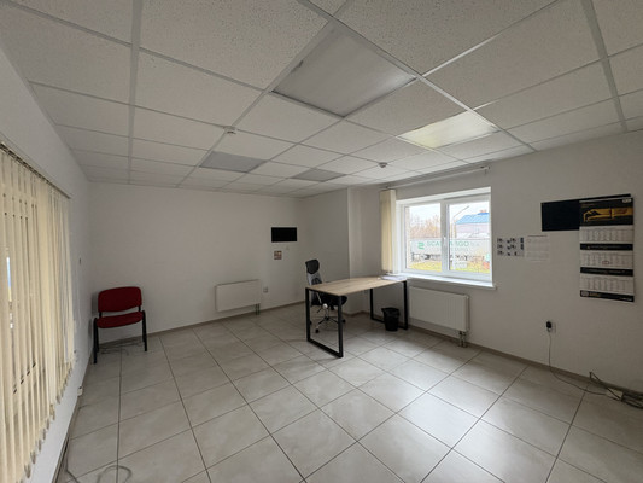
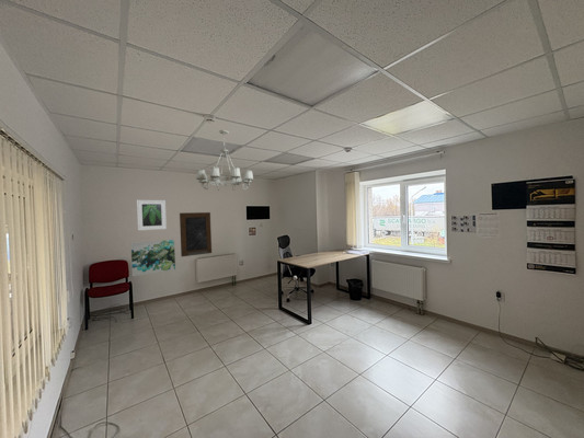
+ chalkboard [179,211,213,257]
+ wall art [130,239,176,277]
+ chandelier [195,129,254,192]
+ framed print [136,199,168,231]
